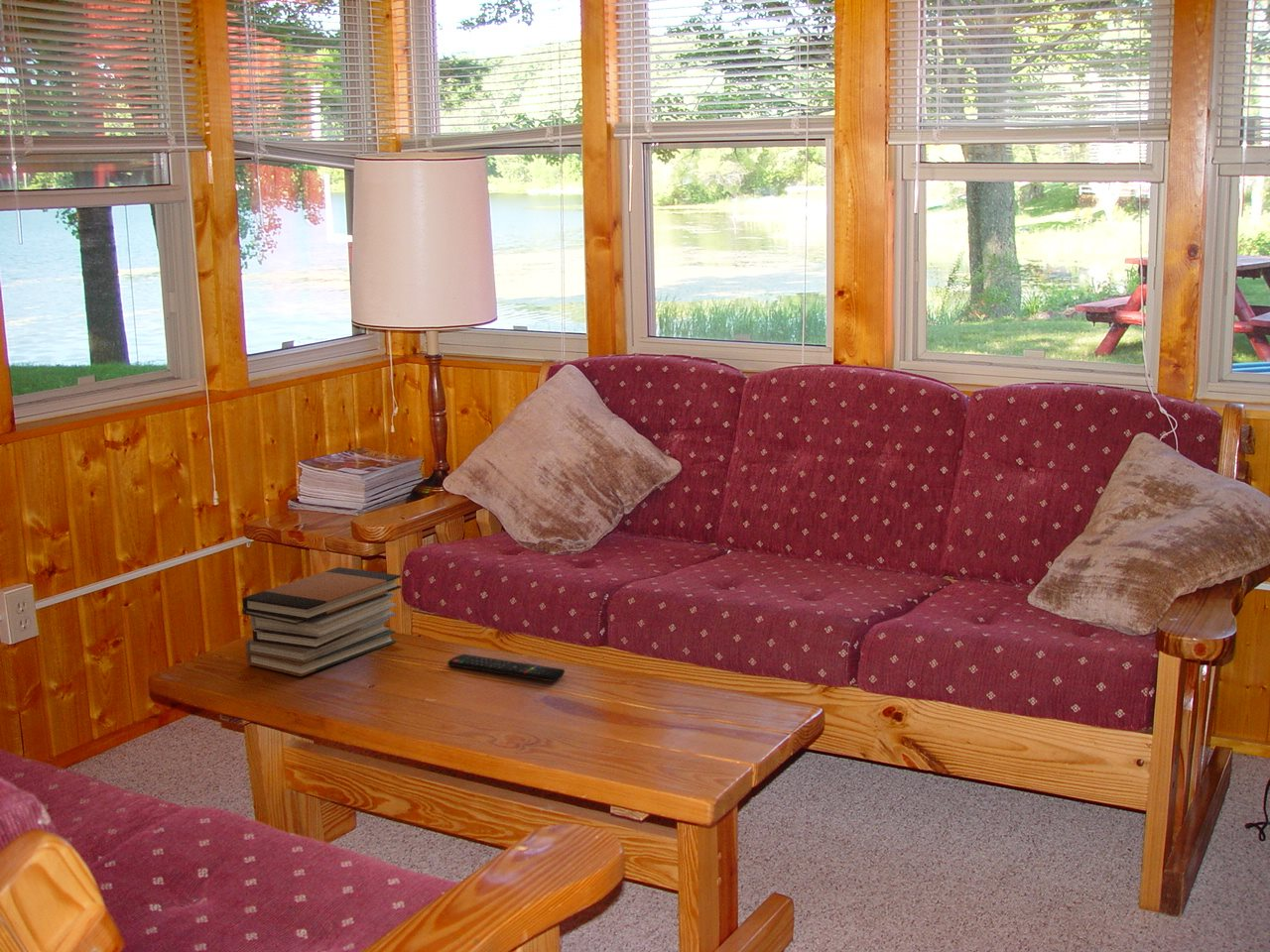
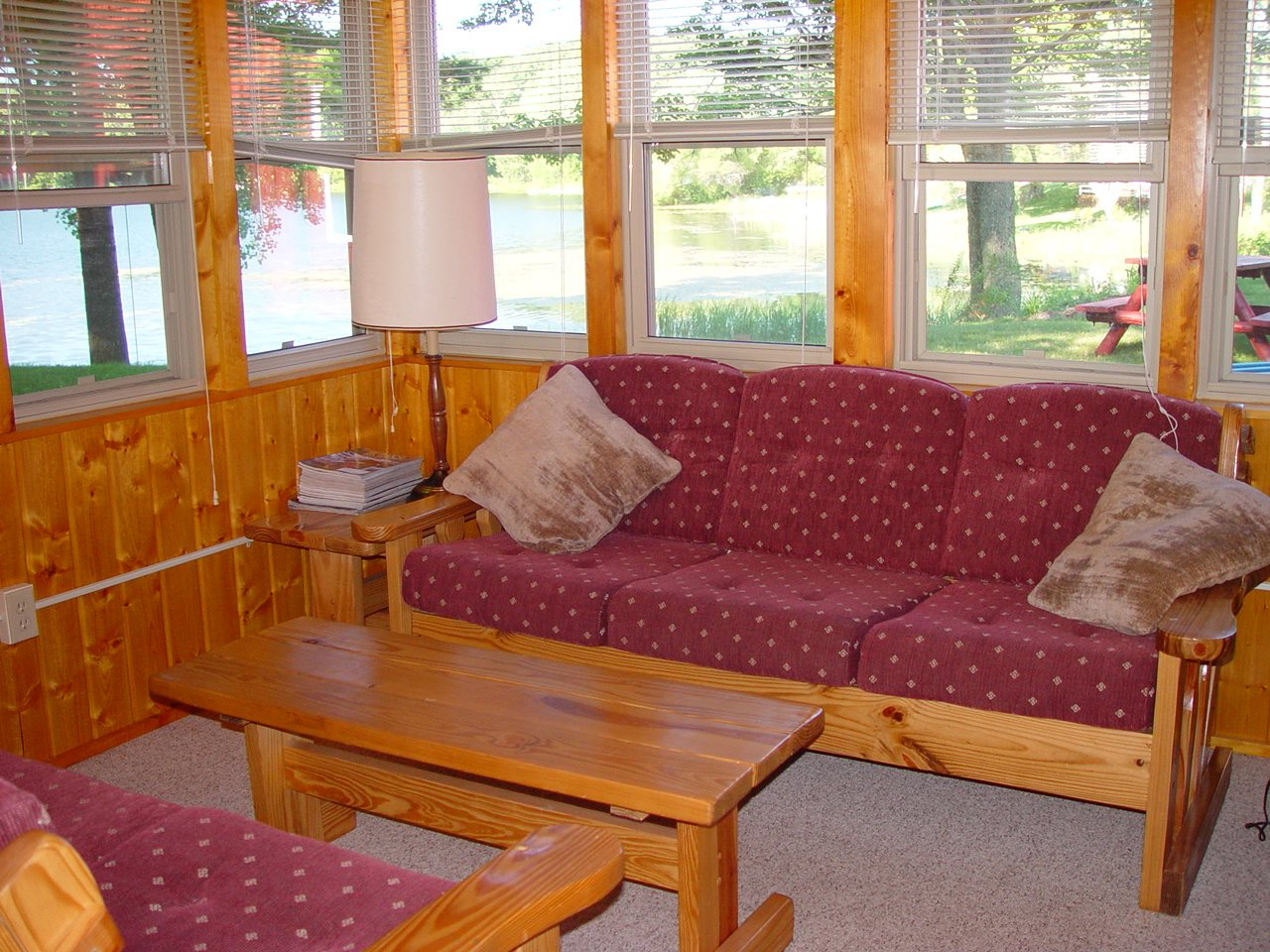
- book stack [241,566,402,677]
- remote control [447,654,566,682]
